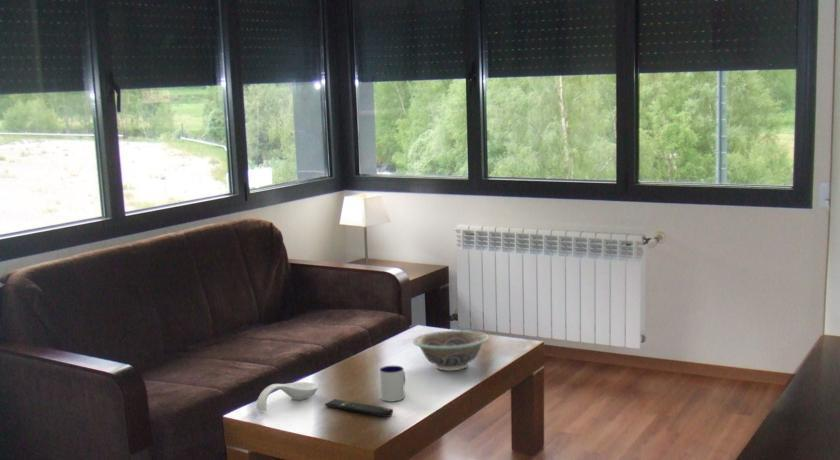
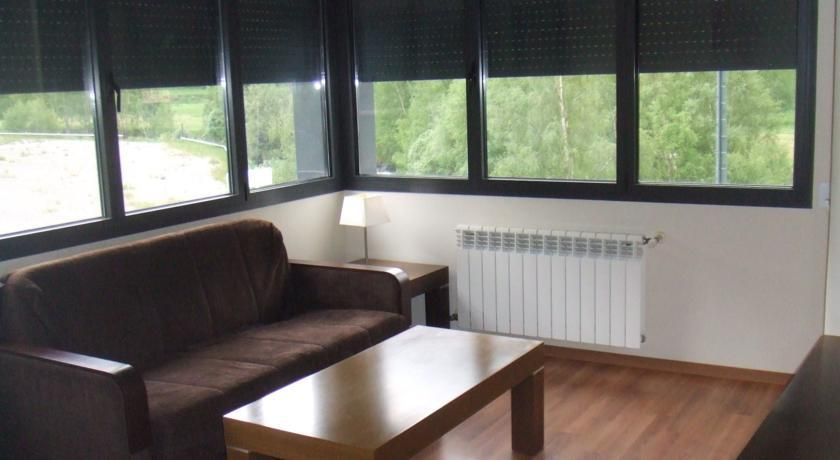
- decorative bowl [412,329,489,372]
- spoon rest [255,381,319,412]
- remote control [324,398,394,418]
- mug [379,365,406,402]
